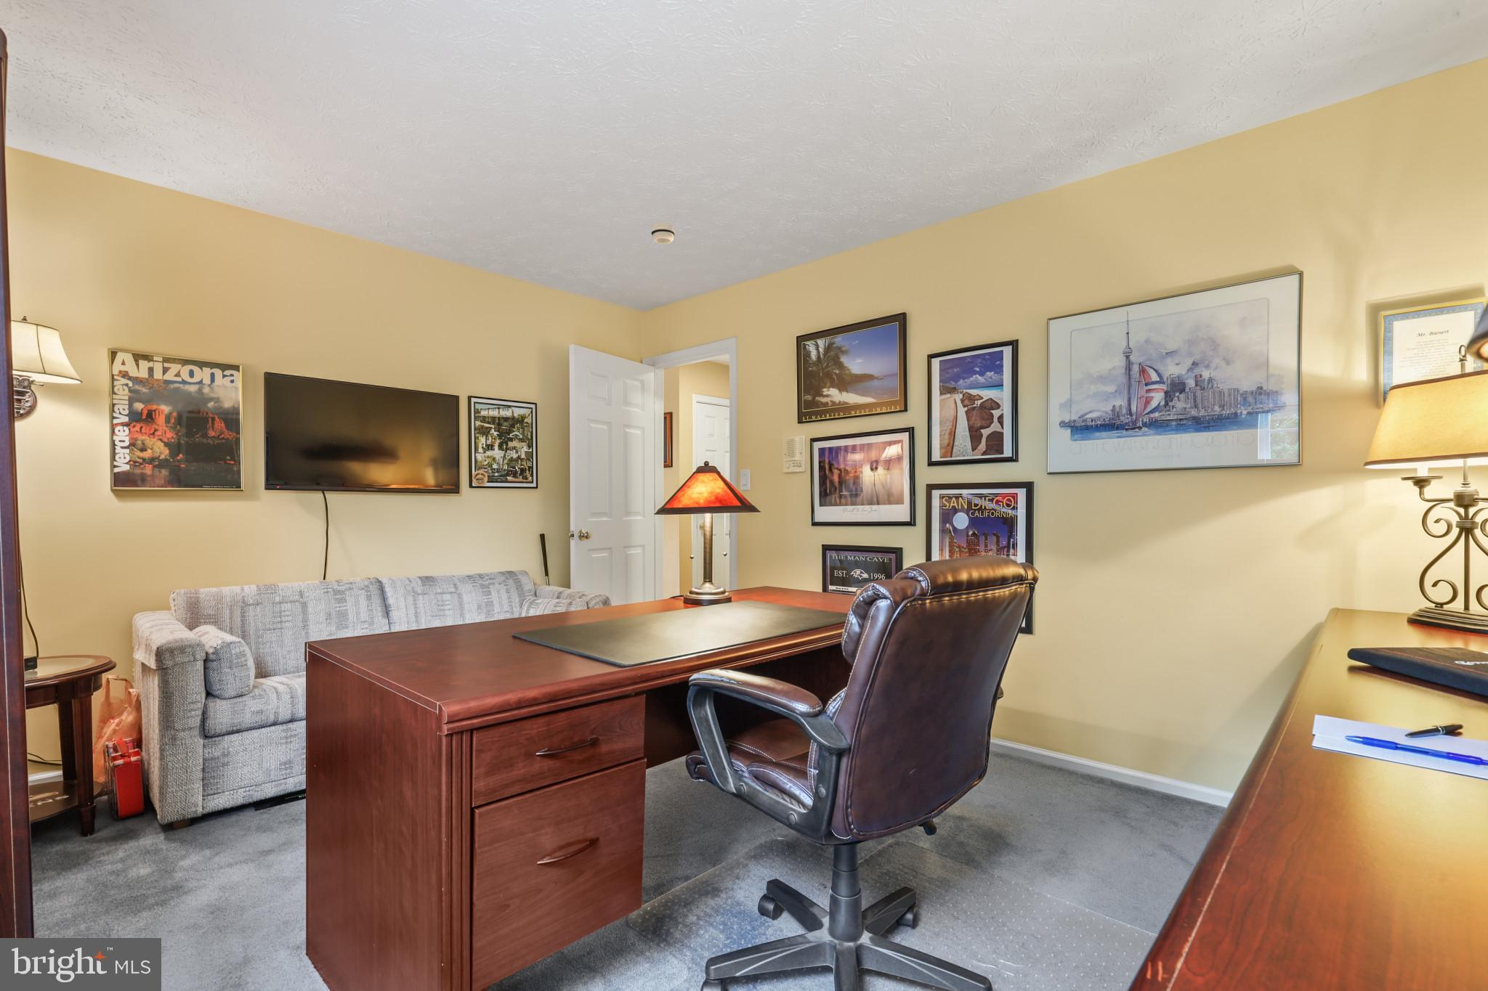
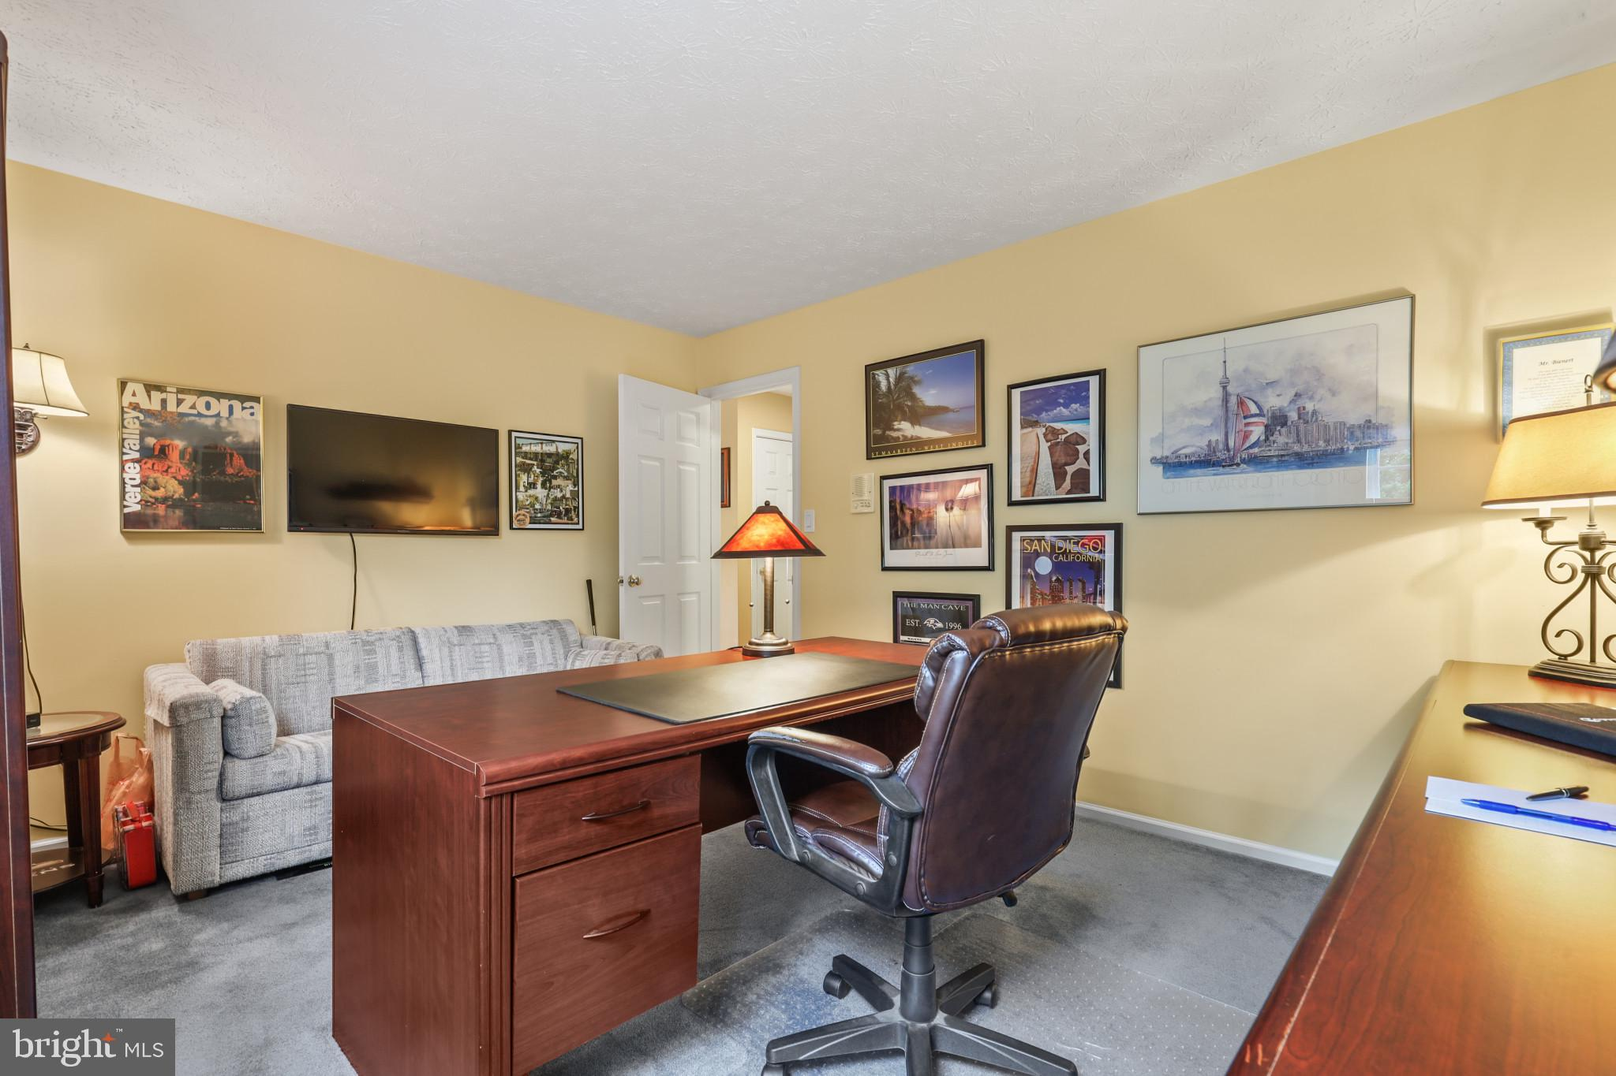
- smoke detector [651,222,676,244]
